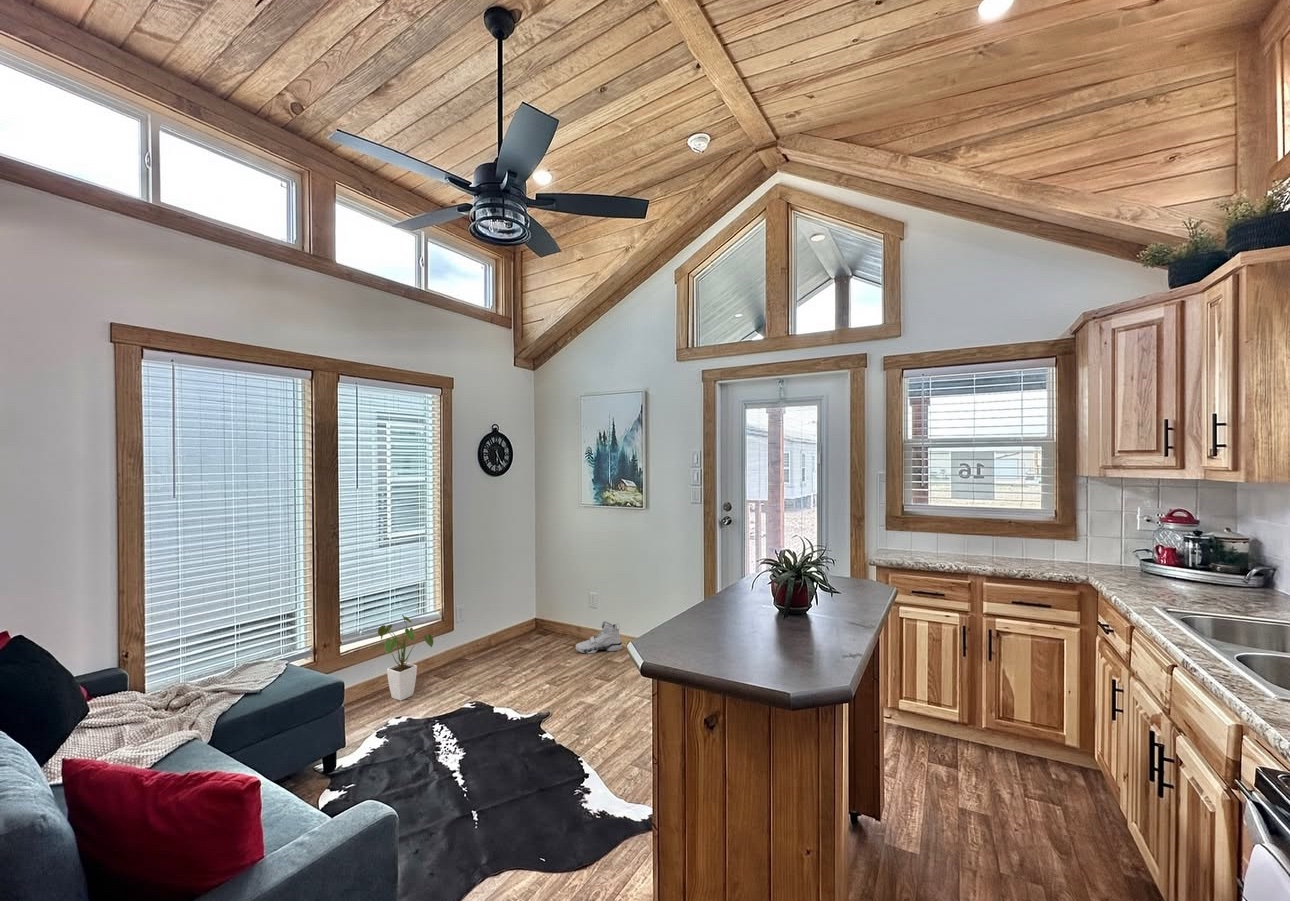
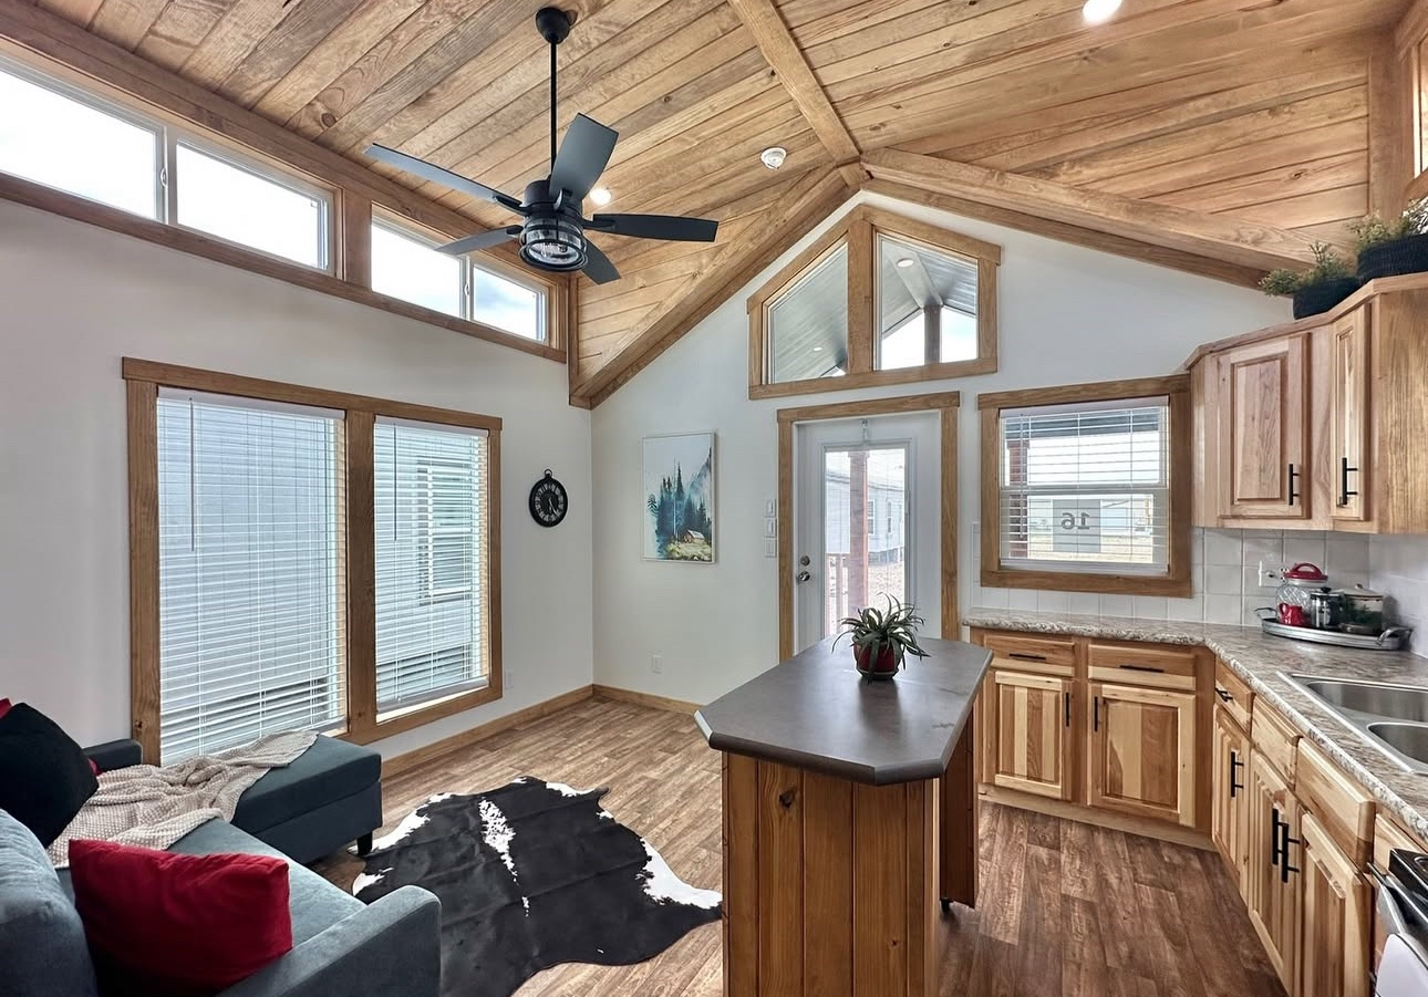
- sneaker [575,620,623,655]
- house plant [371,614,434,702]
